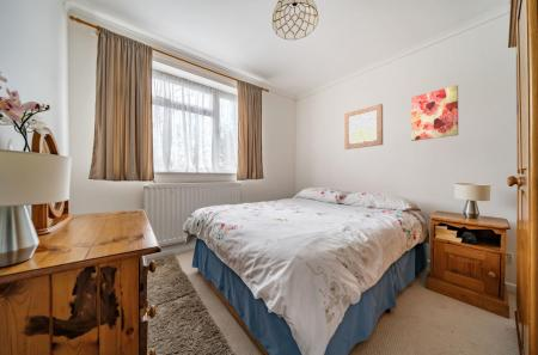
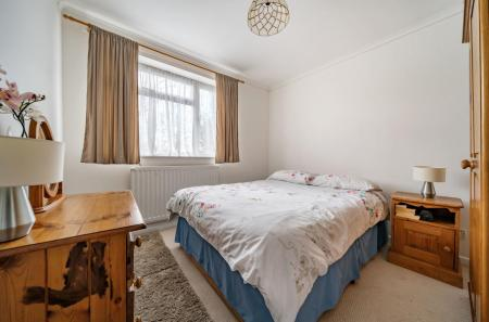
- wall art [343,103,384,151]
- wall art [410,84,459,142]
